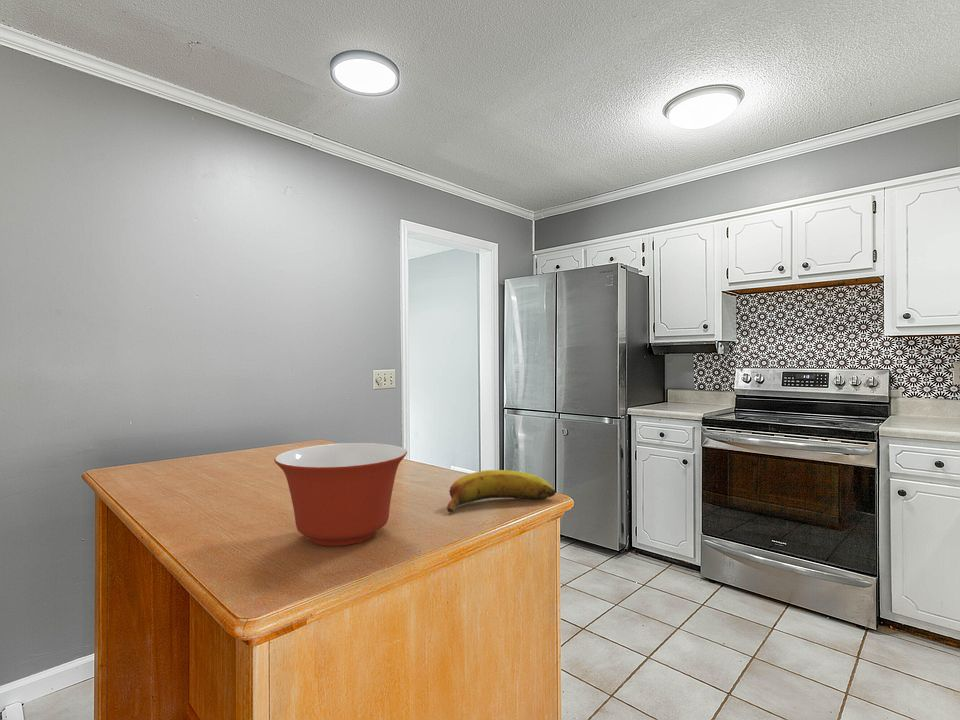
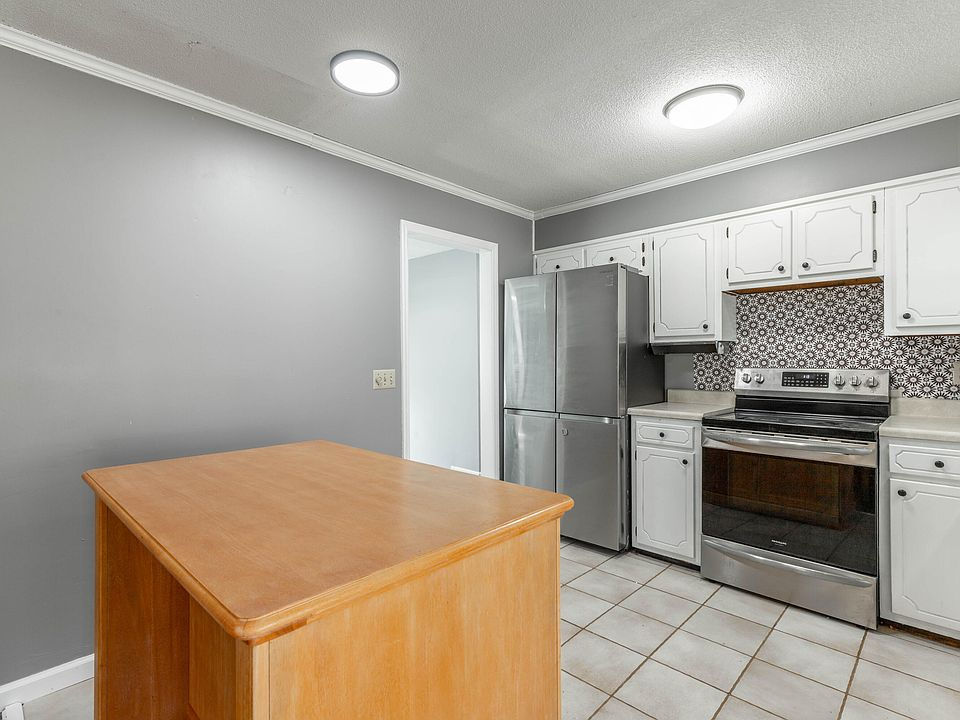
- mixing bowl [273,442,408,547]
- fruit [446,469,557,514]
